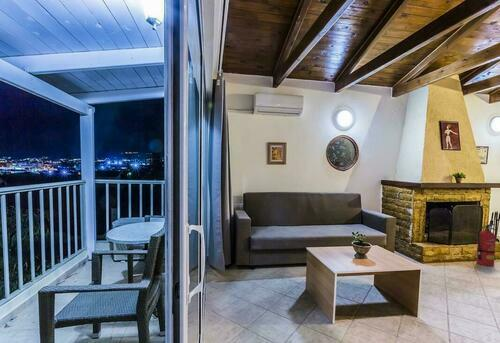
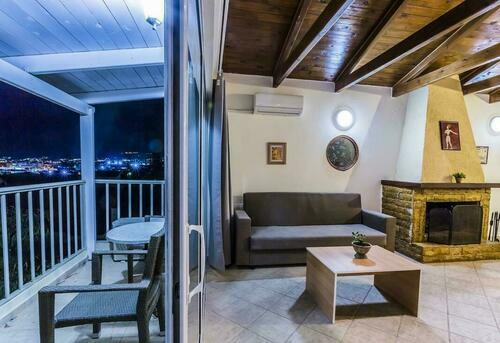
- fire extinguisher [476,223,497,267]
